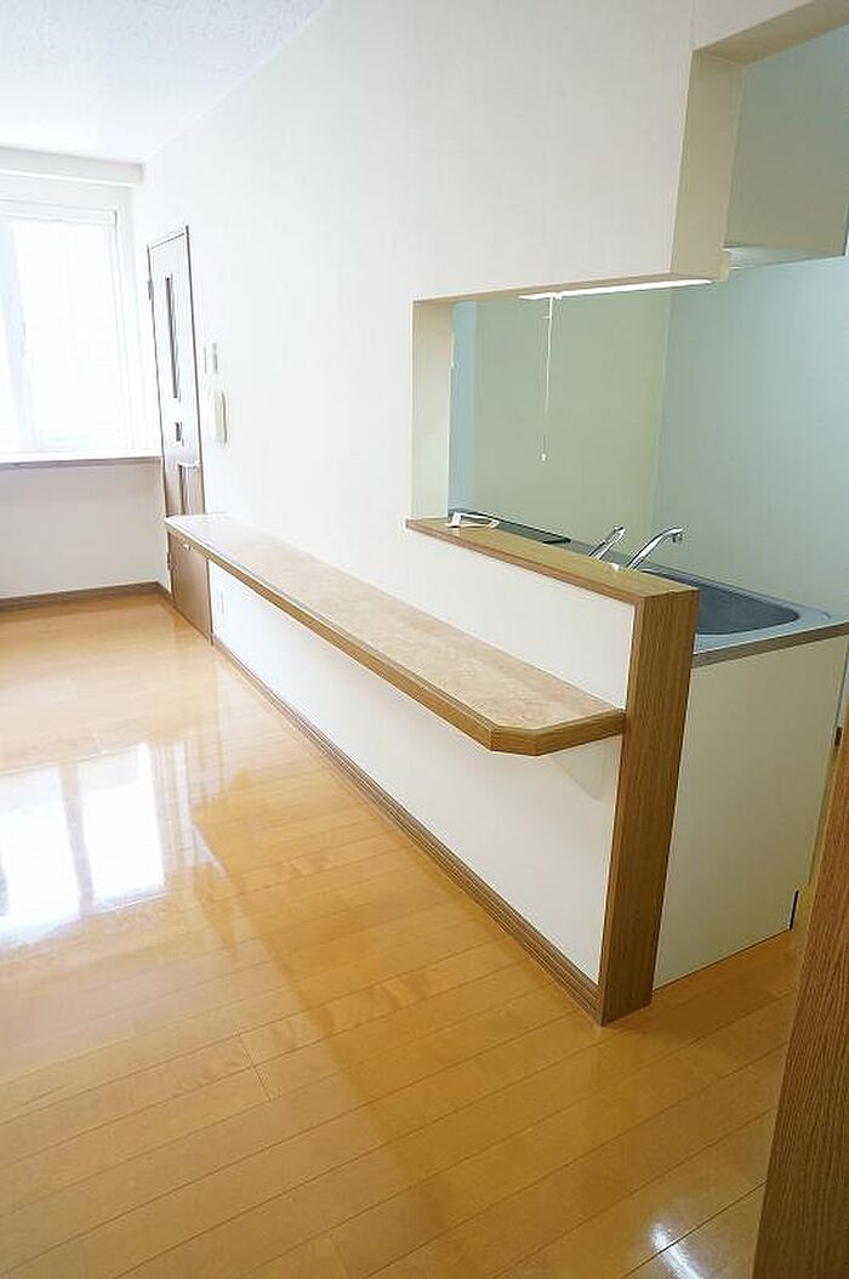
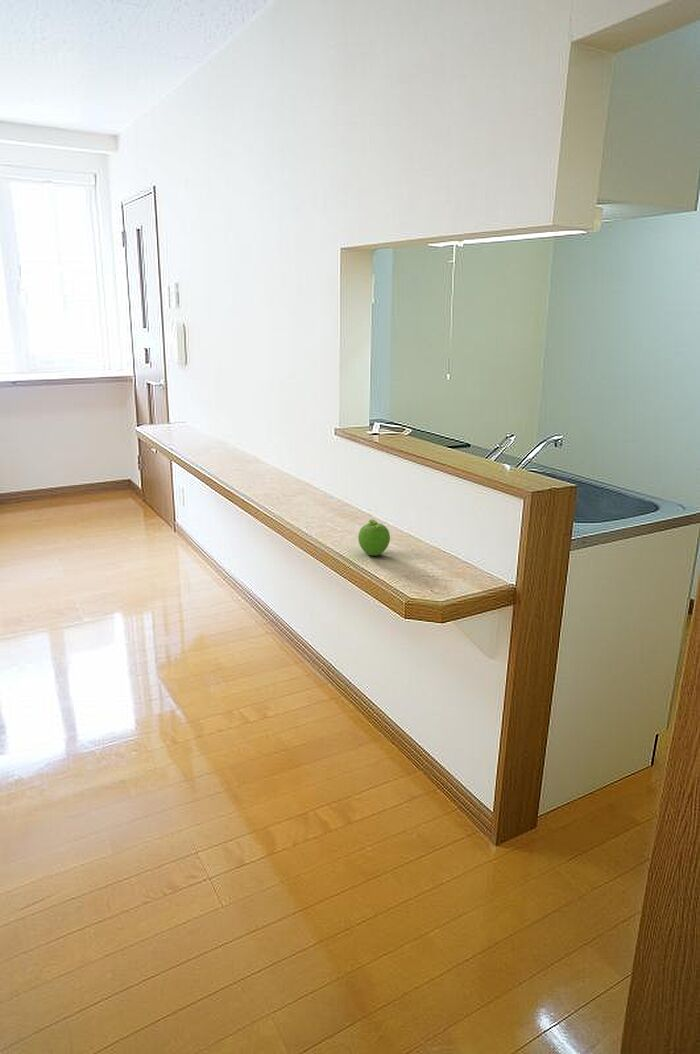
+ fruit [357,518,391,557]
